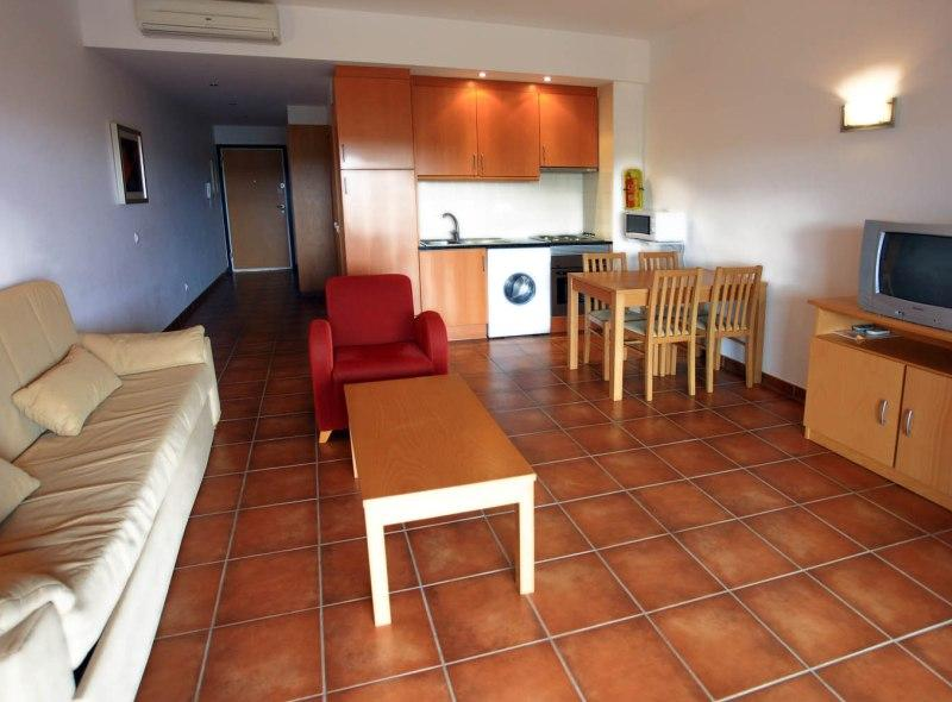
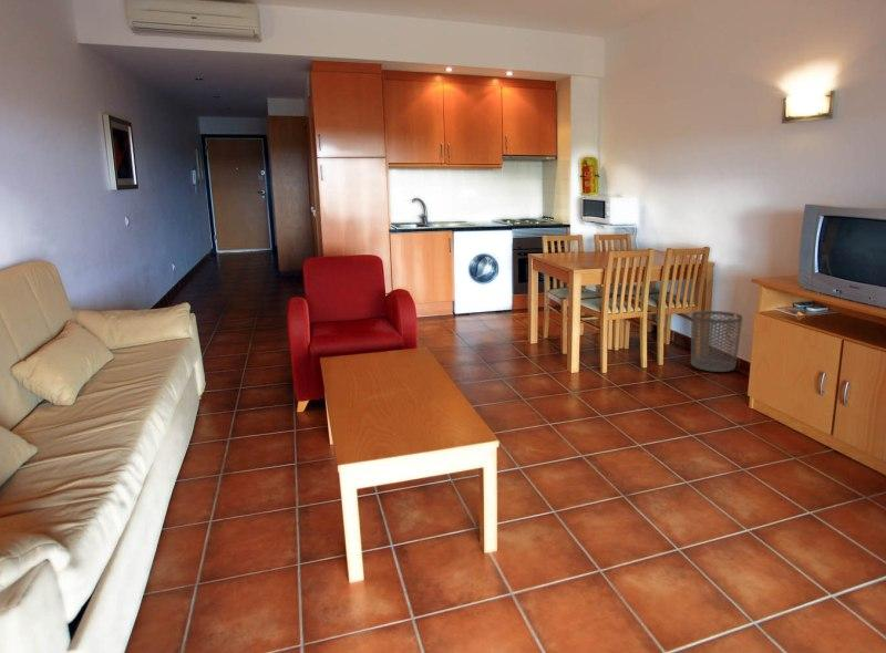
+ waste bin [690,310,743,373]
